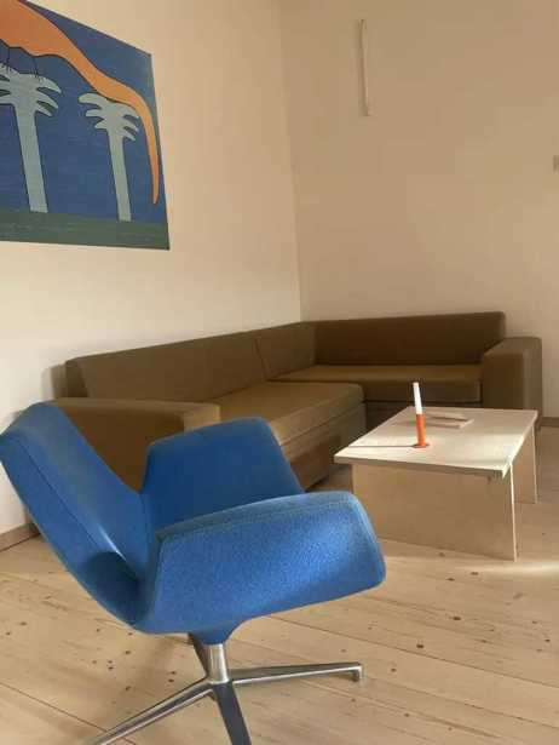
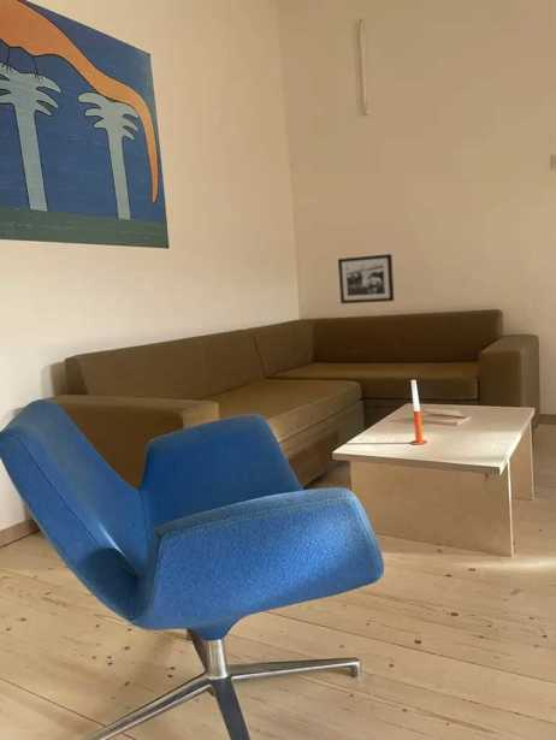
+ picture frame [337,253,395,304]
